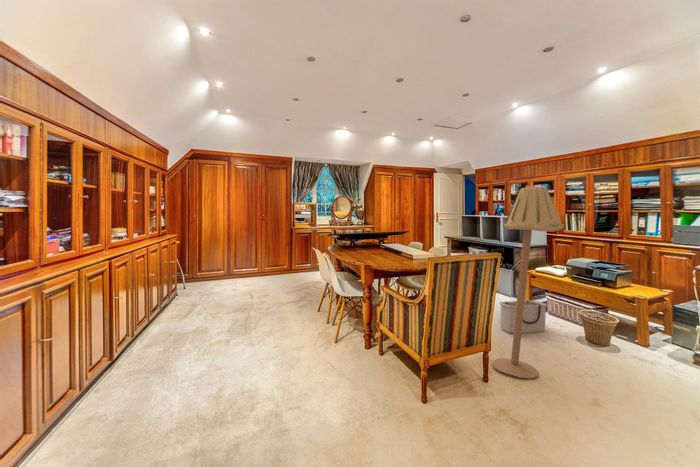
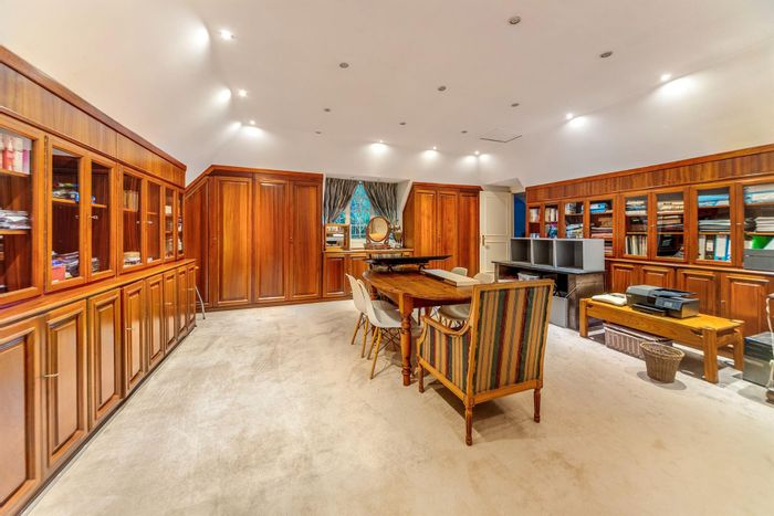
- storage bin [498,300,548,334]
- floor lamp [491,185,565,379]
